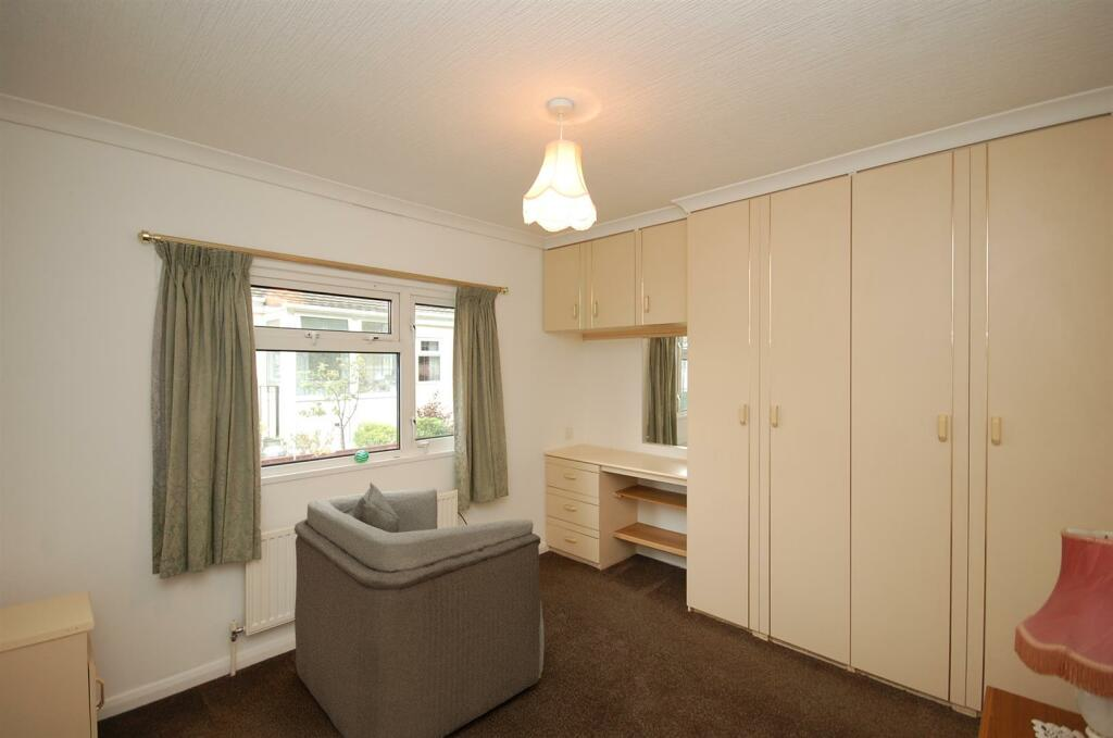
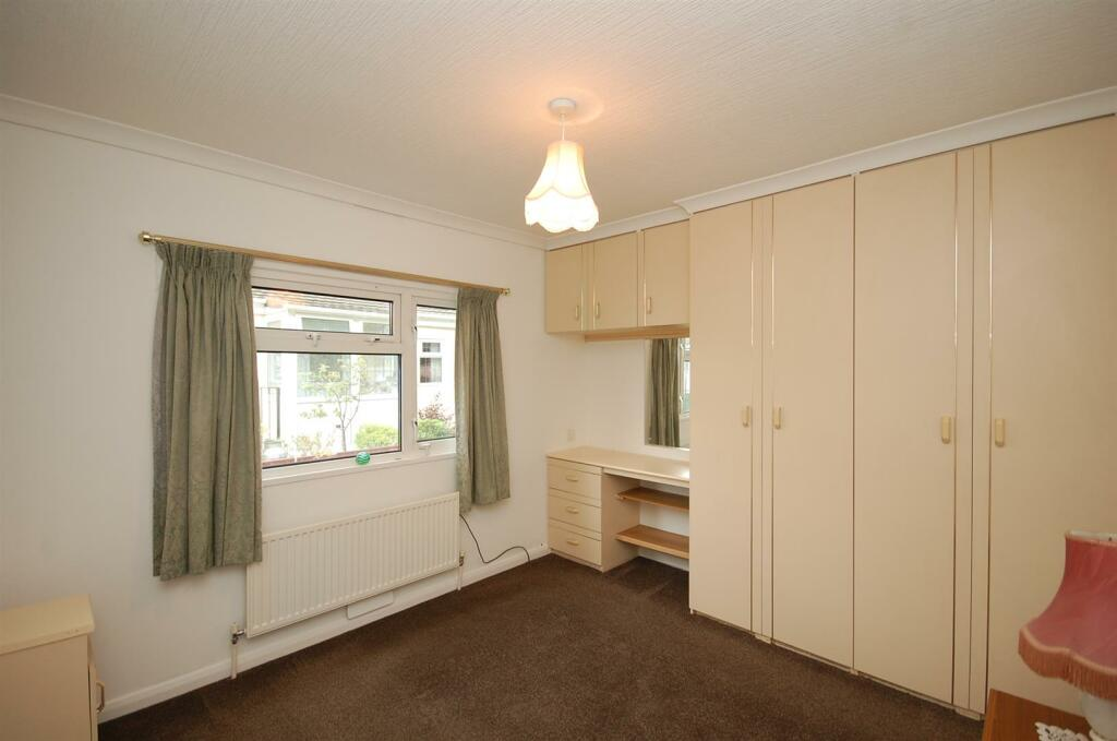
- armchair [293,481,545,738]
